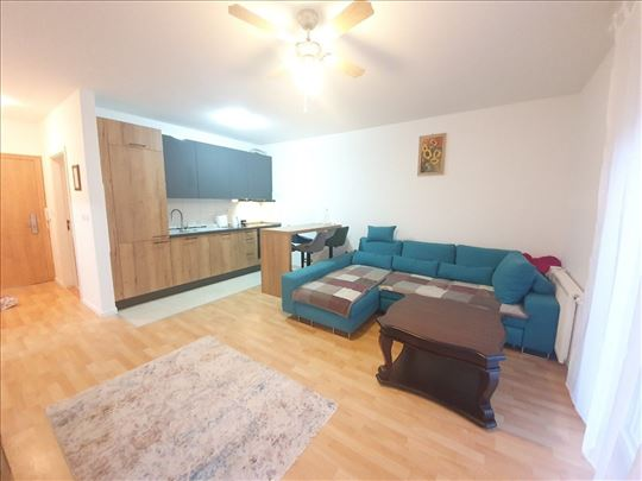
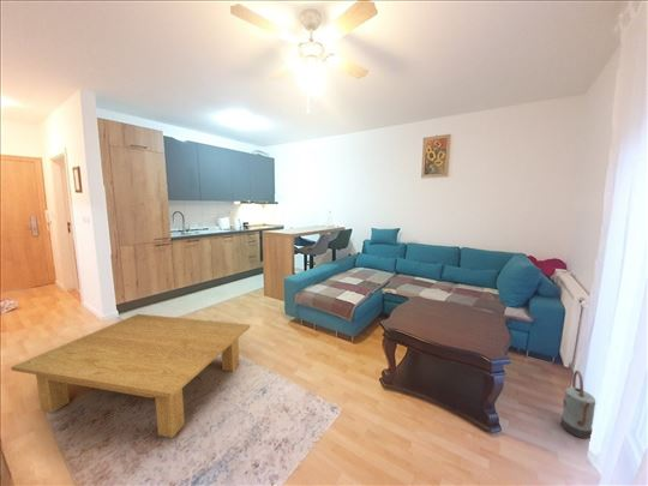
+ coffee table [10,313,251,439]
+ watering can [560,370,596,440]
